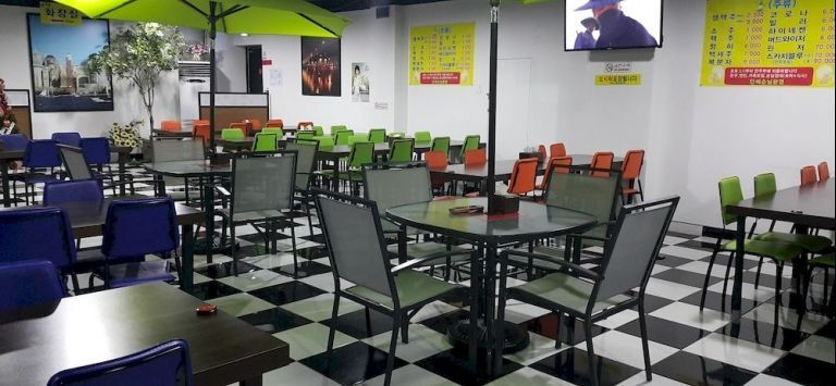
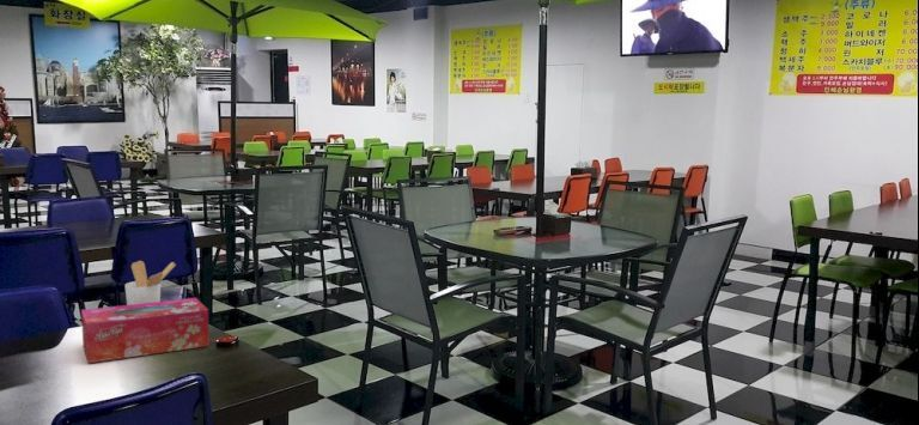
+ utensil holder [123,260,177,305]
+ tissue box [80,297,211,364]
